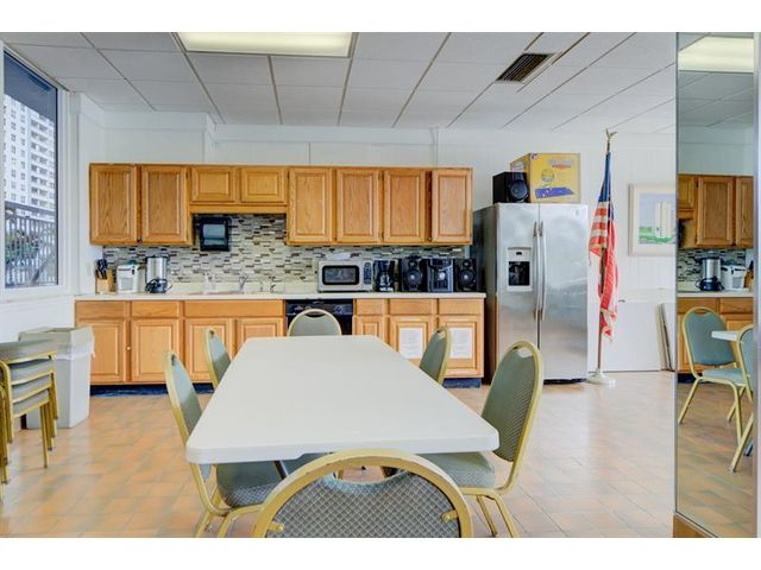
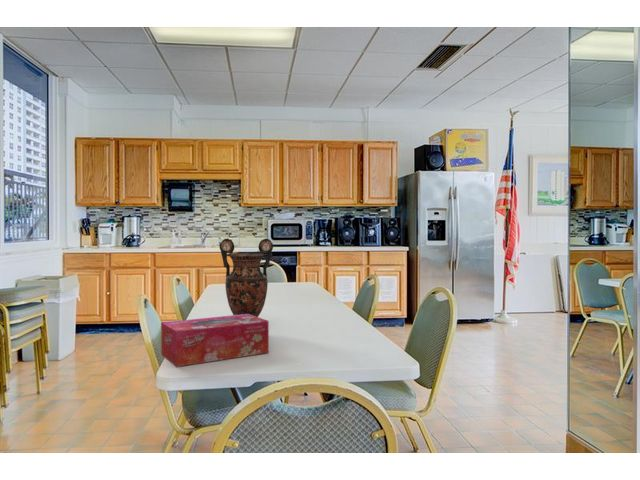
+ tissue box [160,314,270,368]
+ vase [218,238,274,317]
